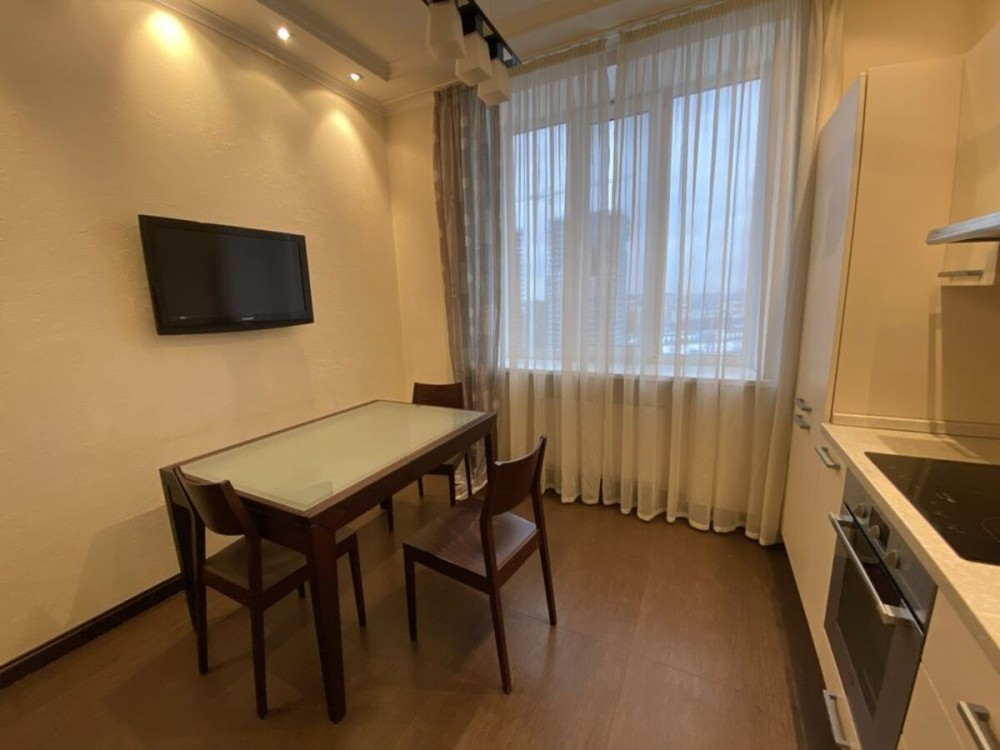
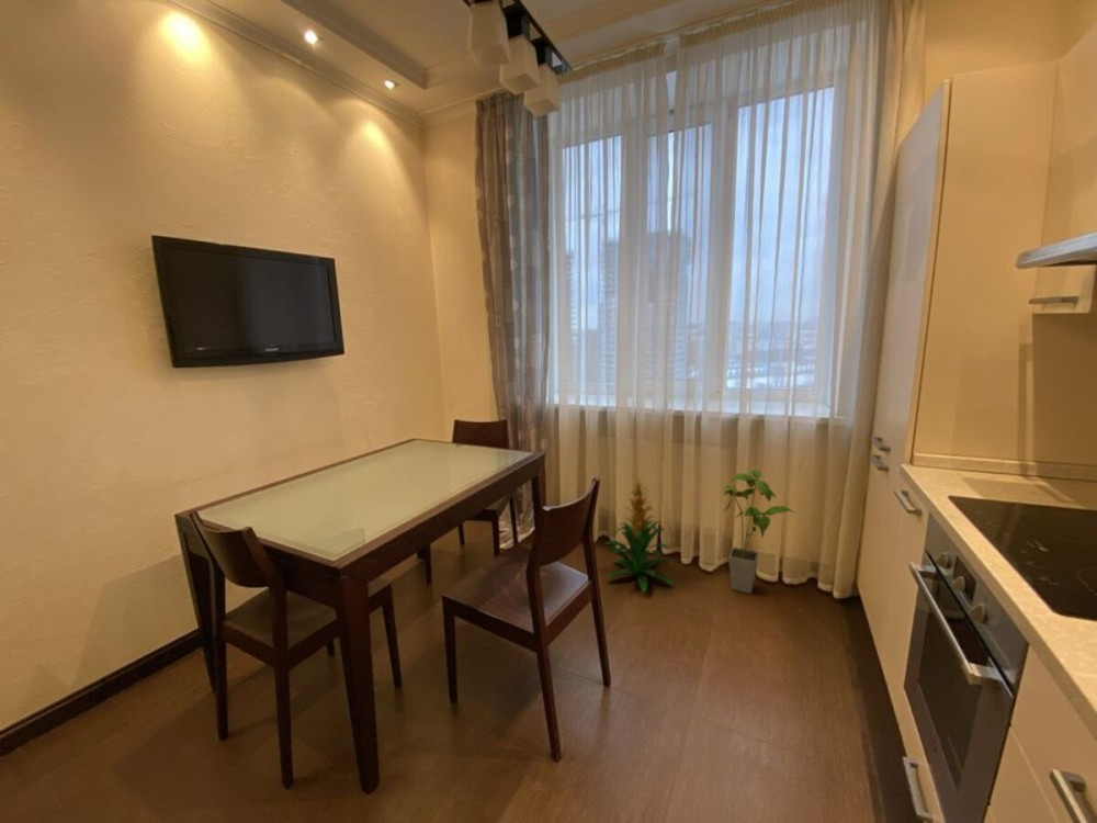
+ house plant [721,469,796,595]
+ indoor plant [603,474,675,594]
